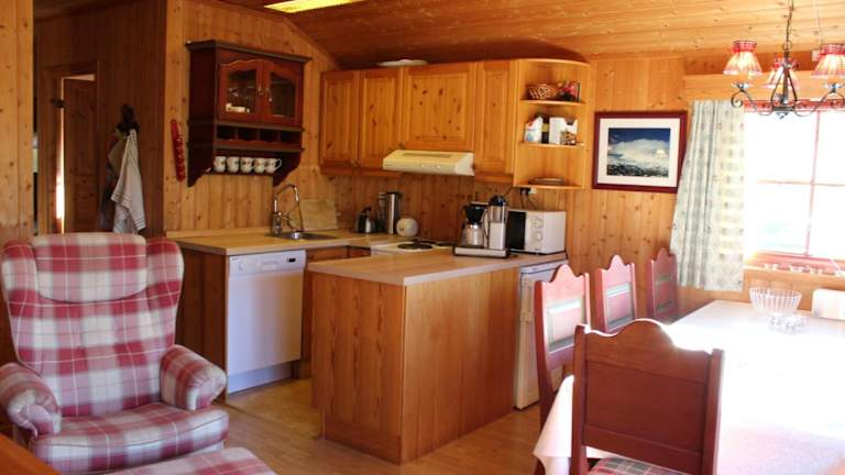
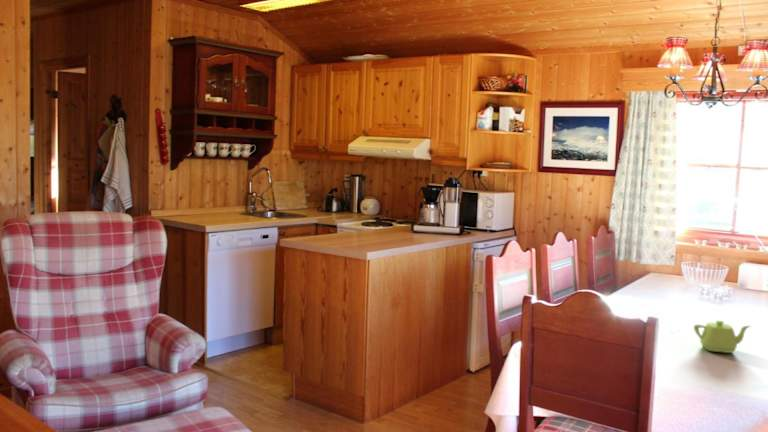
+ teapot [693,320,751,354]
